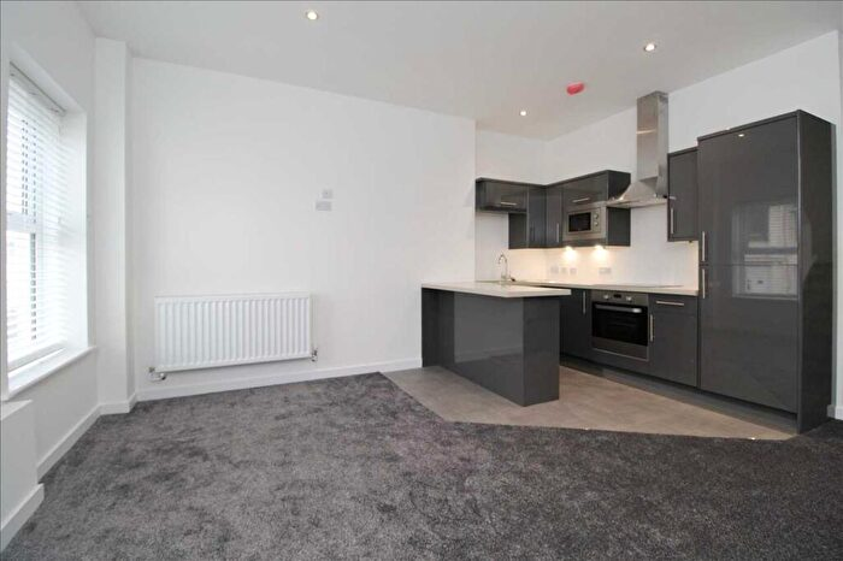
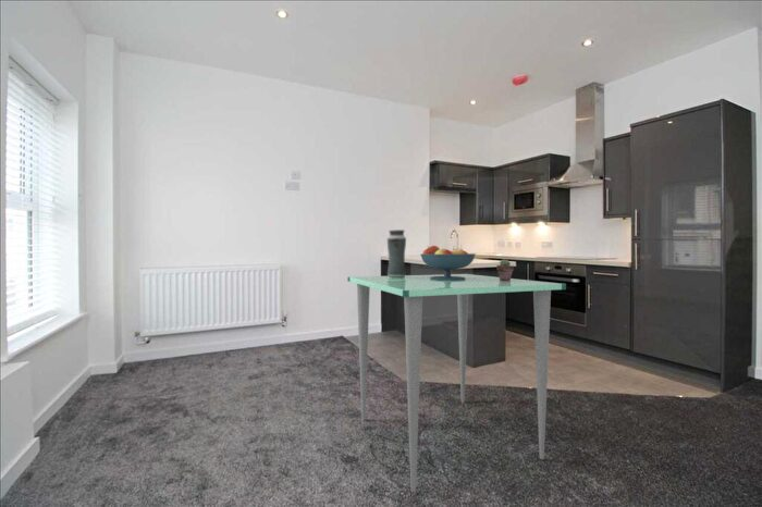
+ dining table [346,273,567,493]
+ fruit bowl [419,245,477,280]
+ potted succulent [495,259,515,281]
+ vase [386,228,407,277]
